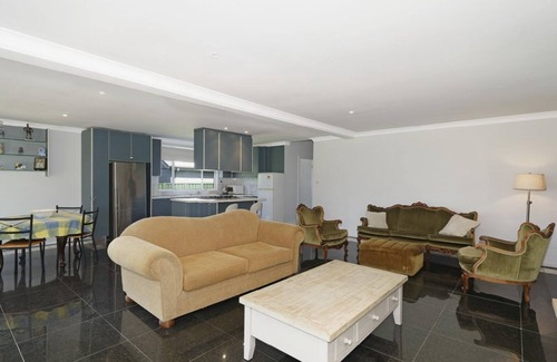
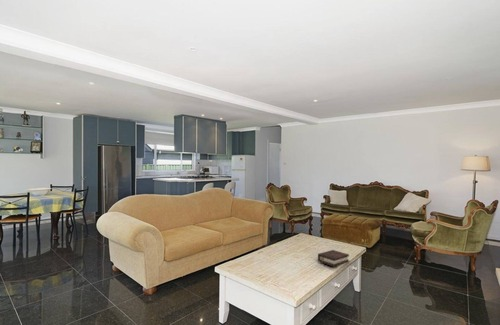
+ decorative book [317,249,350,269]
